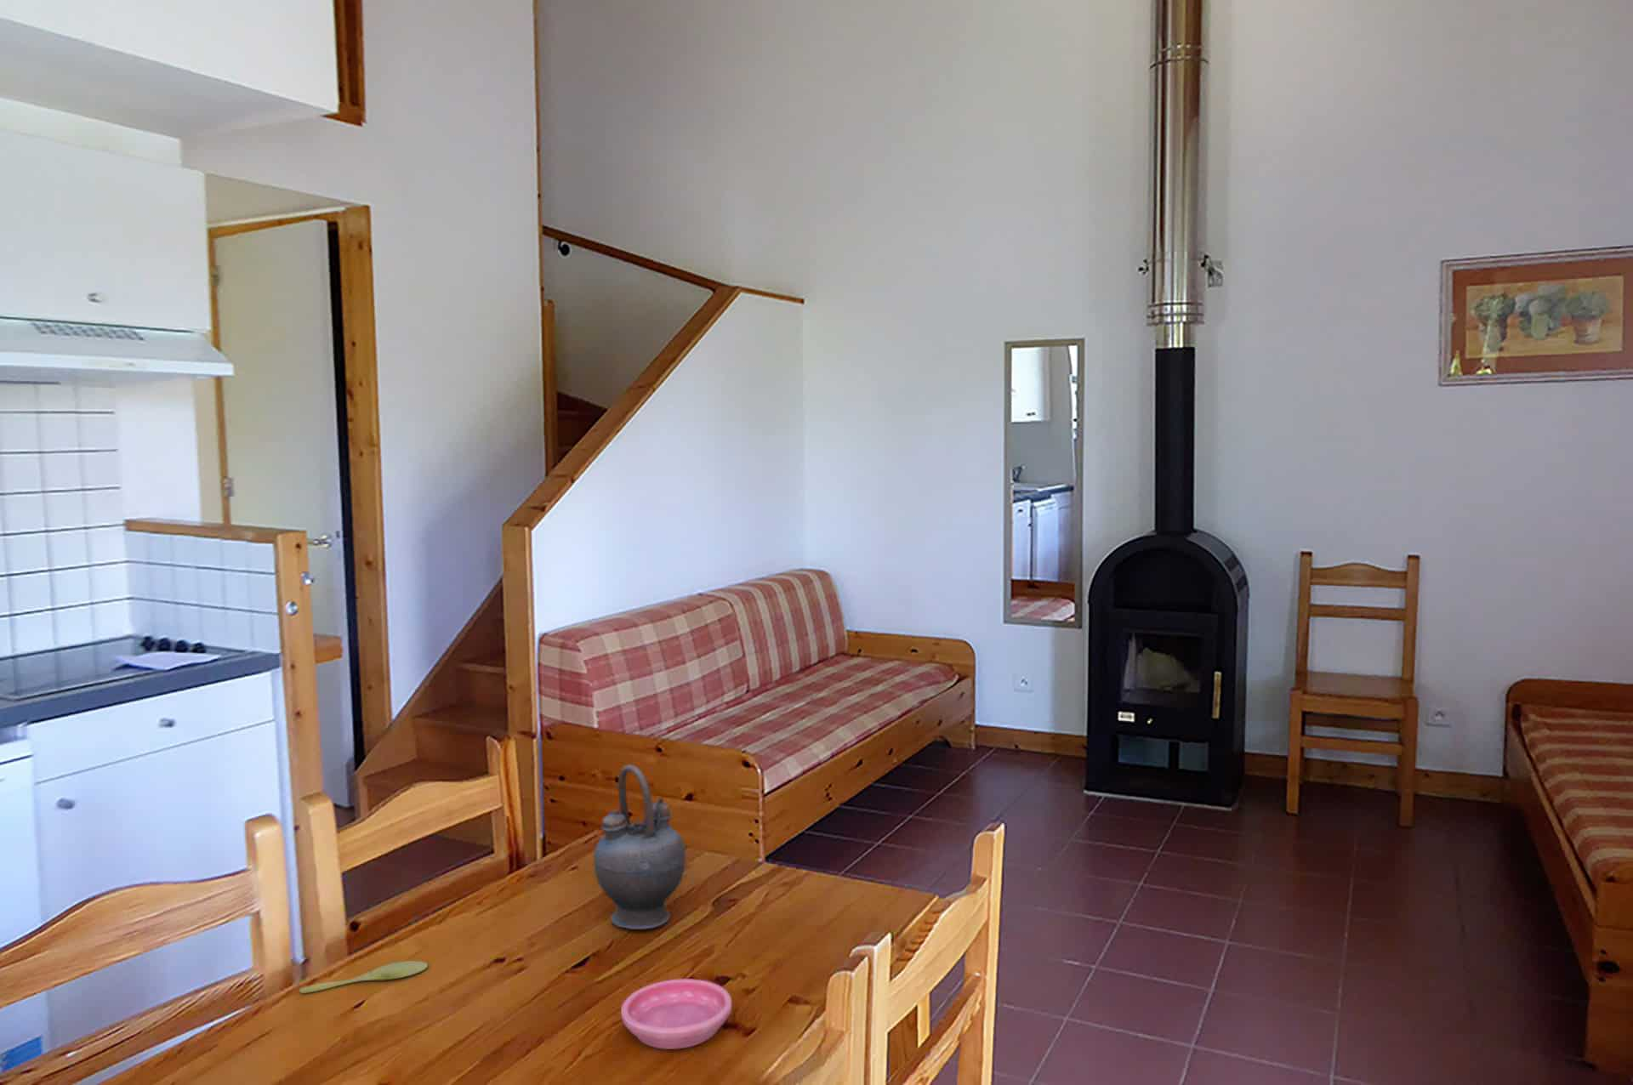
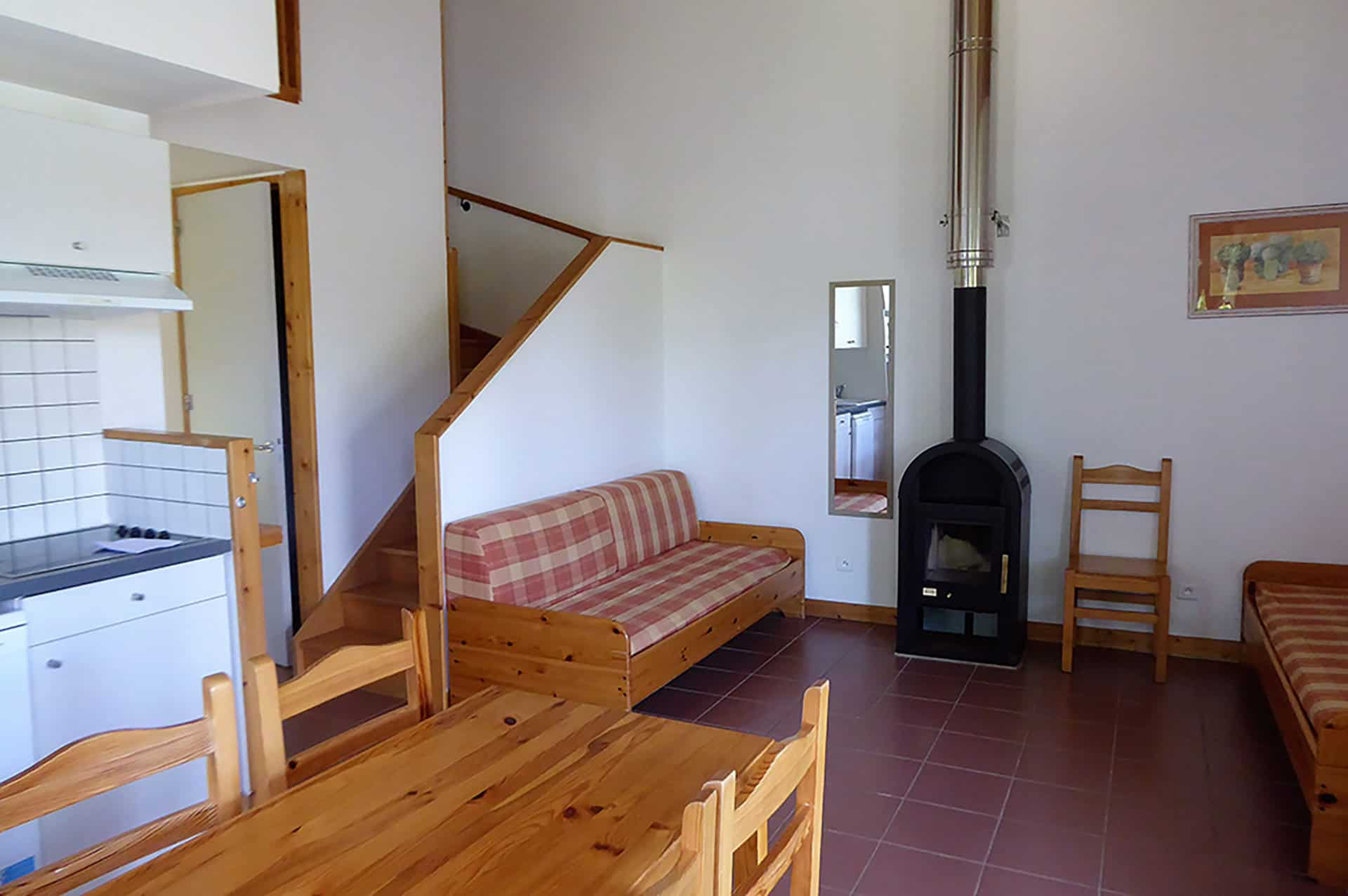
- teapot [592,764,687,930]
- saucer [620,978,732,1050]
- spoon [298,960,429,994]
